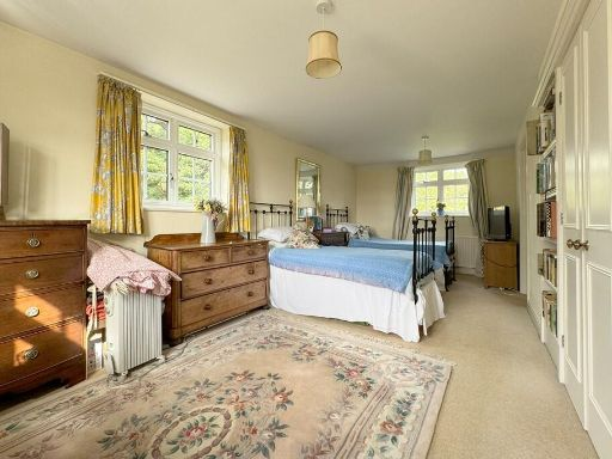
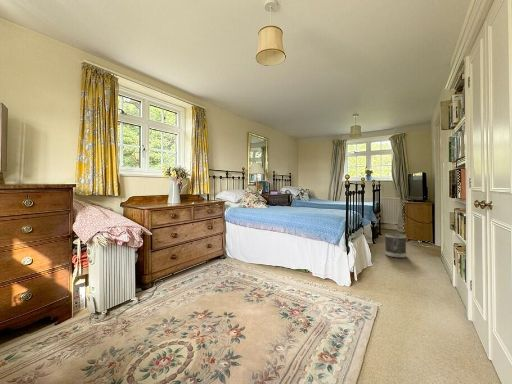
+ wastebasket [384,232,407,259]
